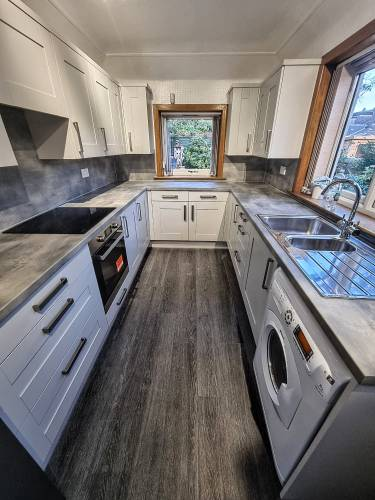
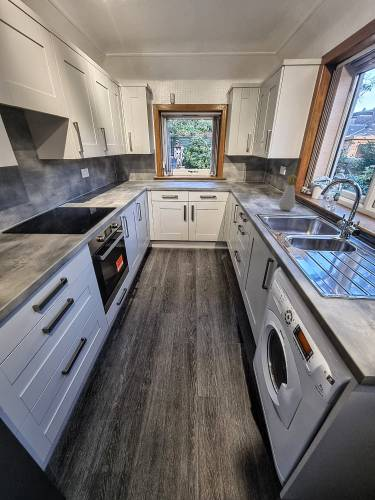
+ soap bottle [278,174,298,212]
